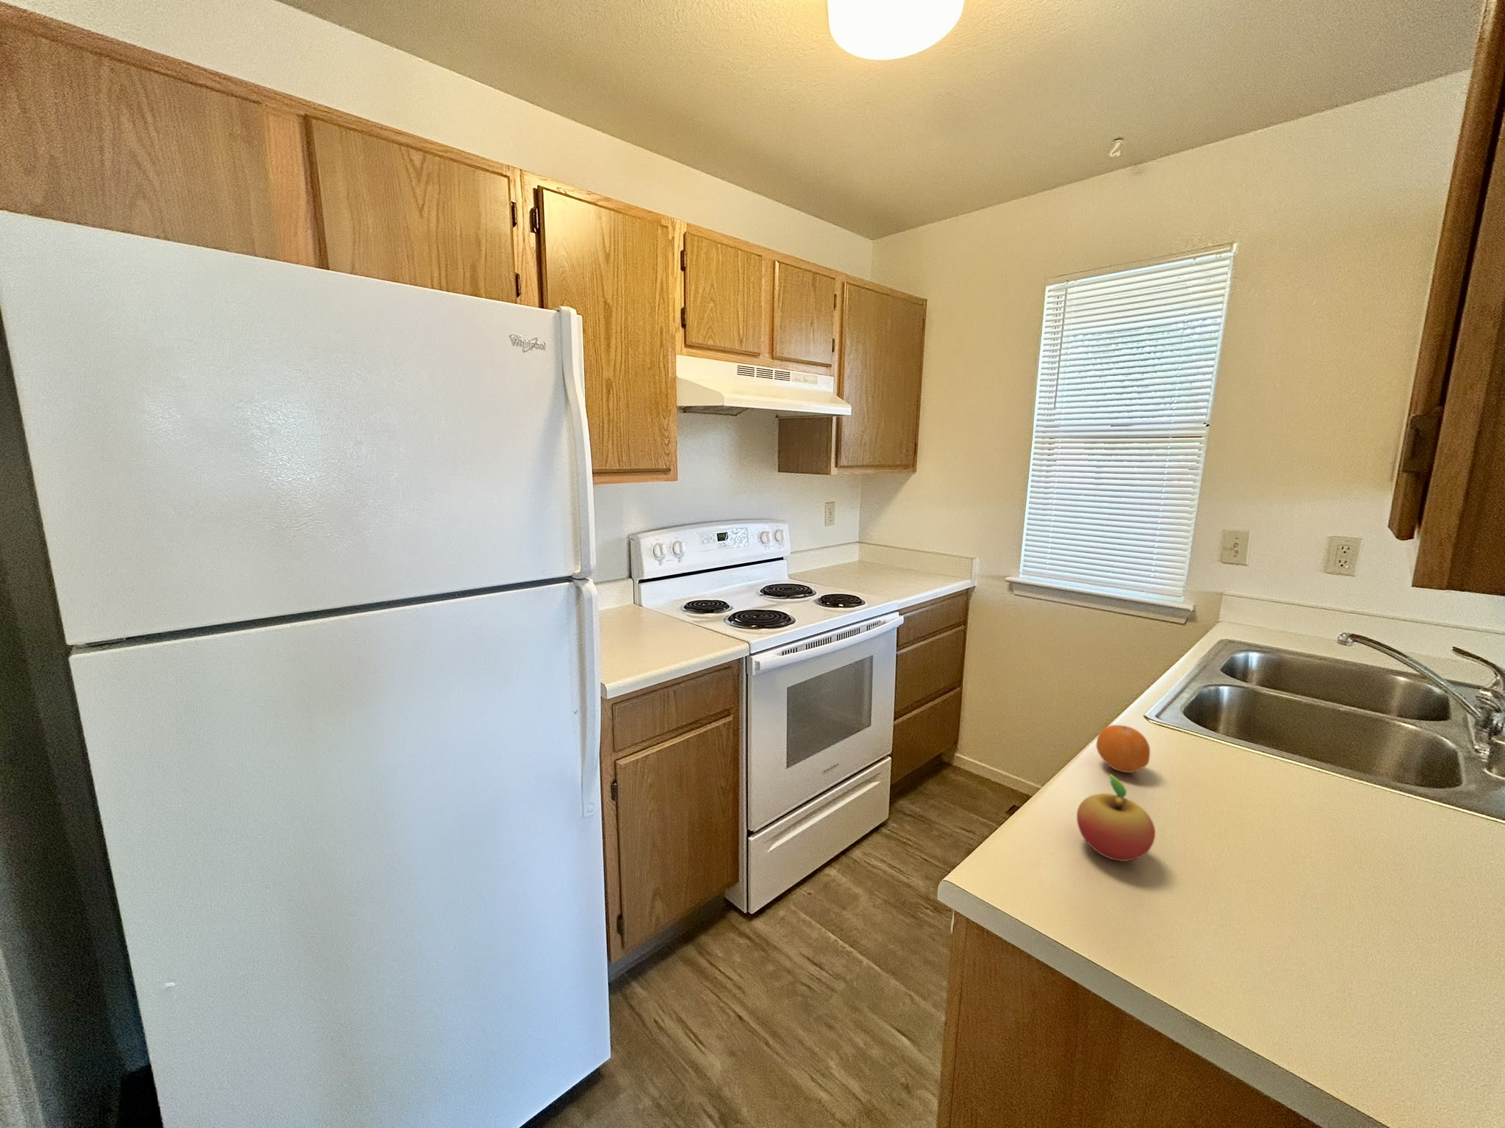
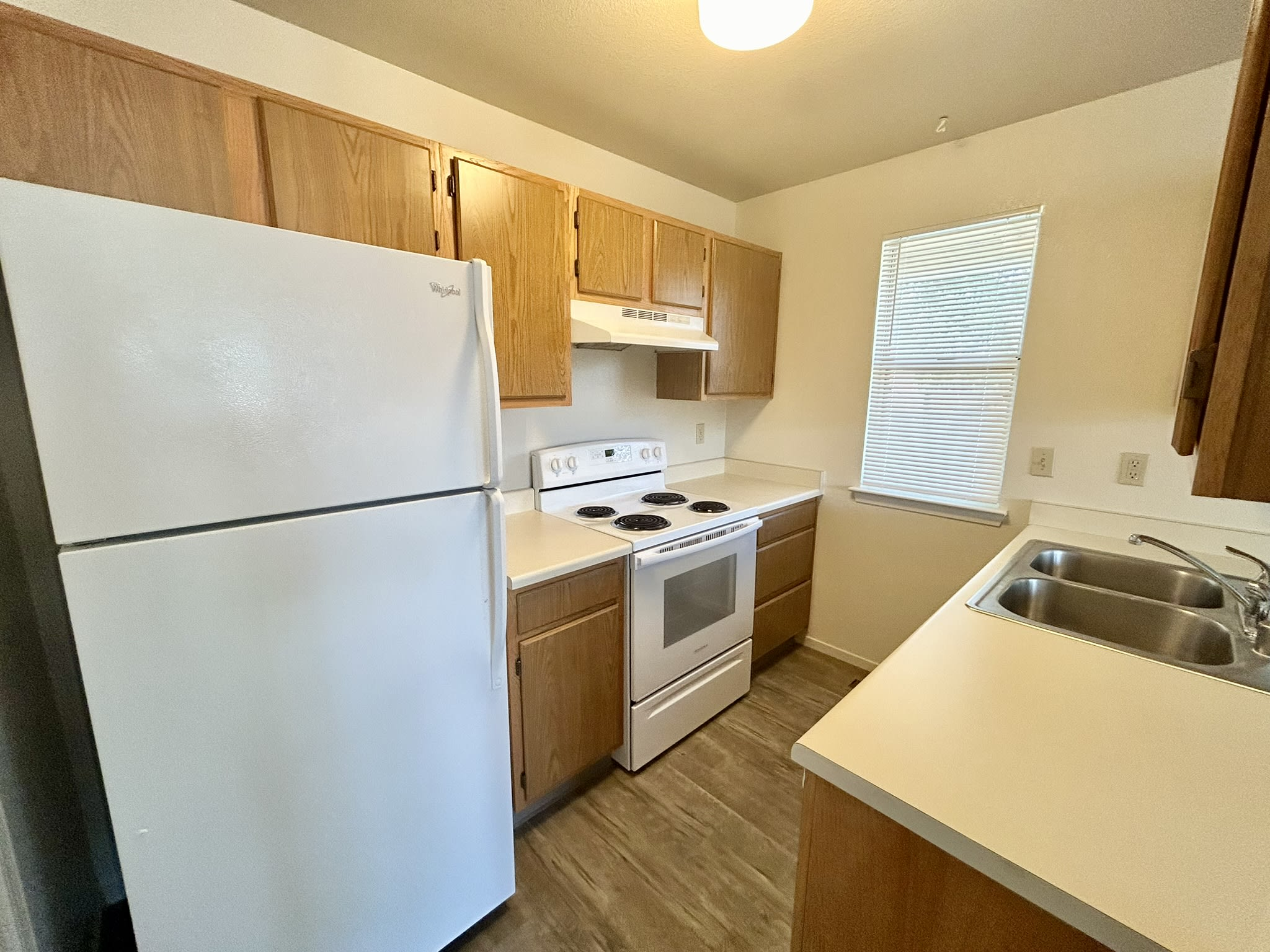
- fruit [1076,774,1155,863]
- fruit [1096,724,1151,774]
